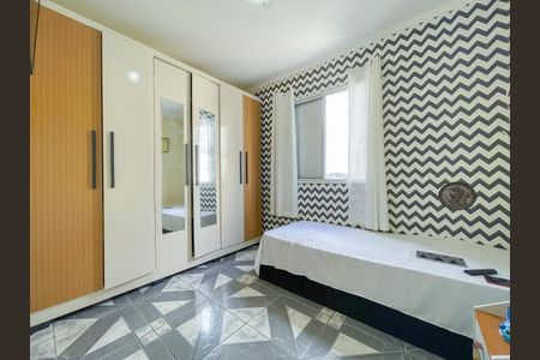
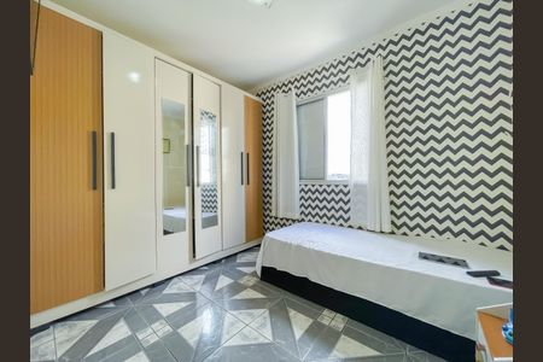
- decorative plate [437,180,478,211]
